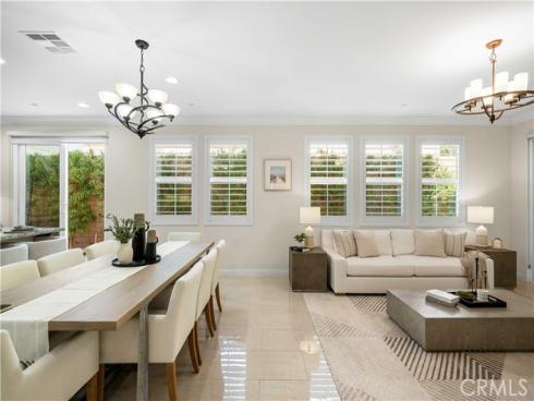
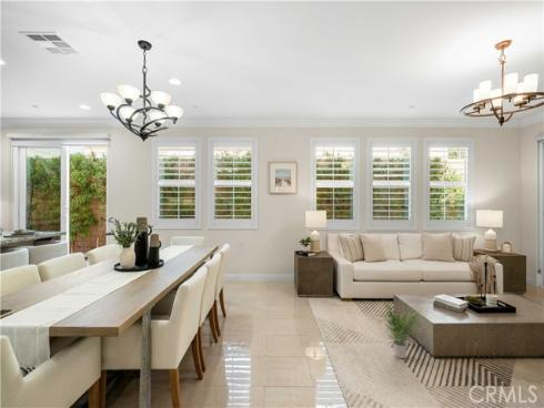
+ potted plant [376,299,423,359]
